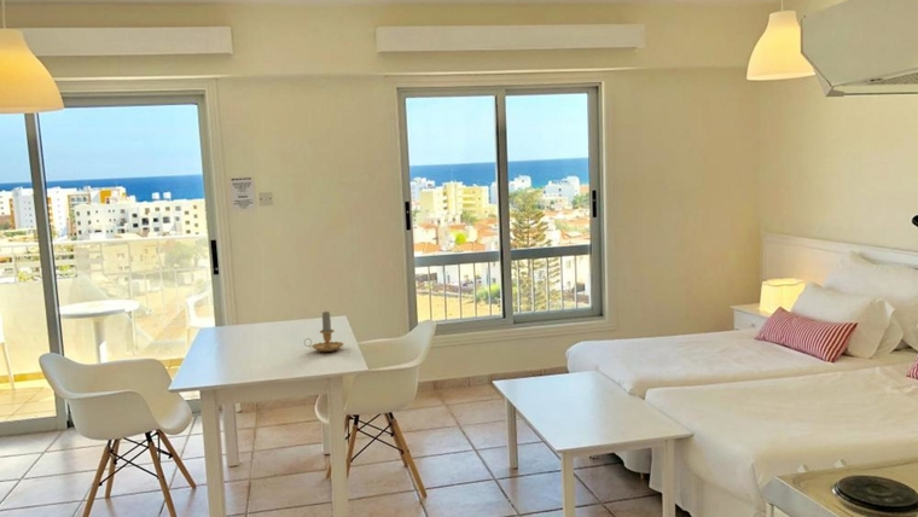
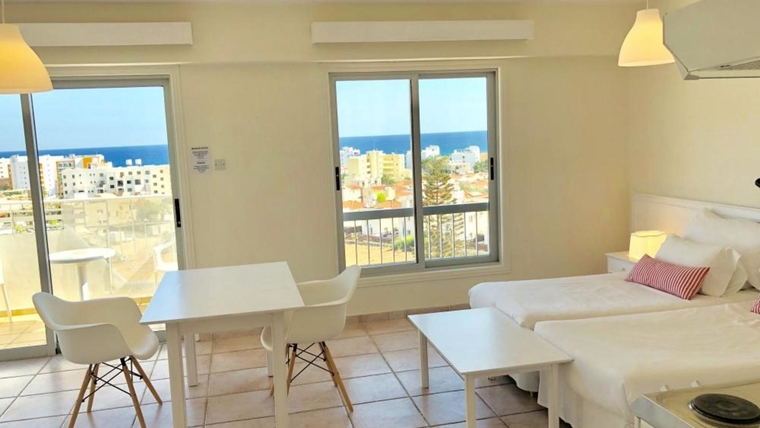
- candle [303,310,344,353]
